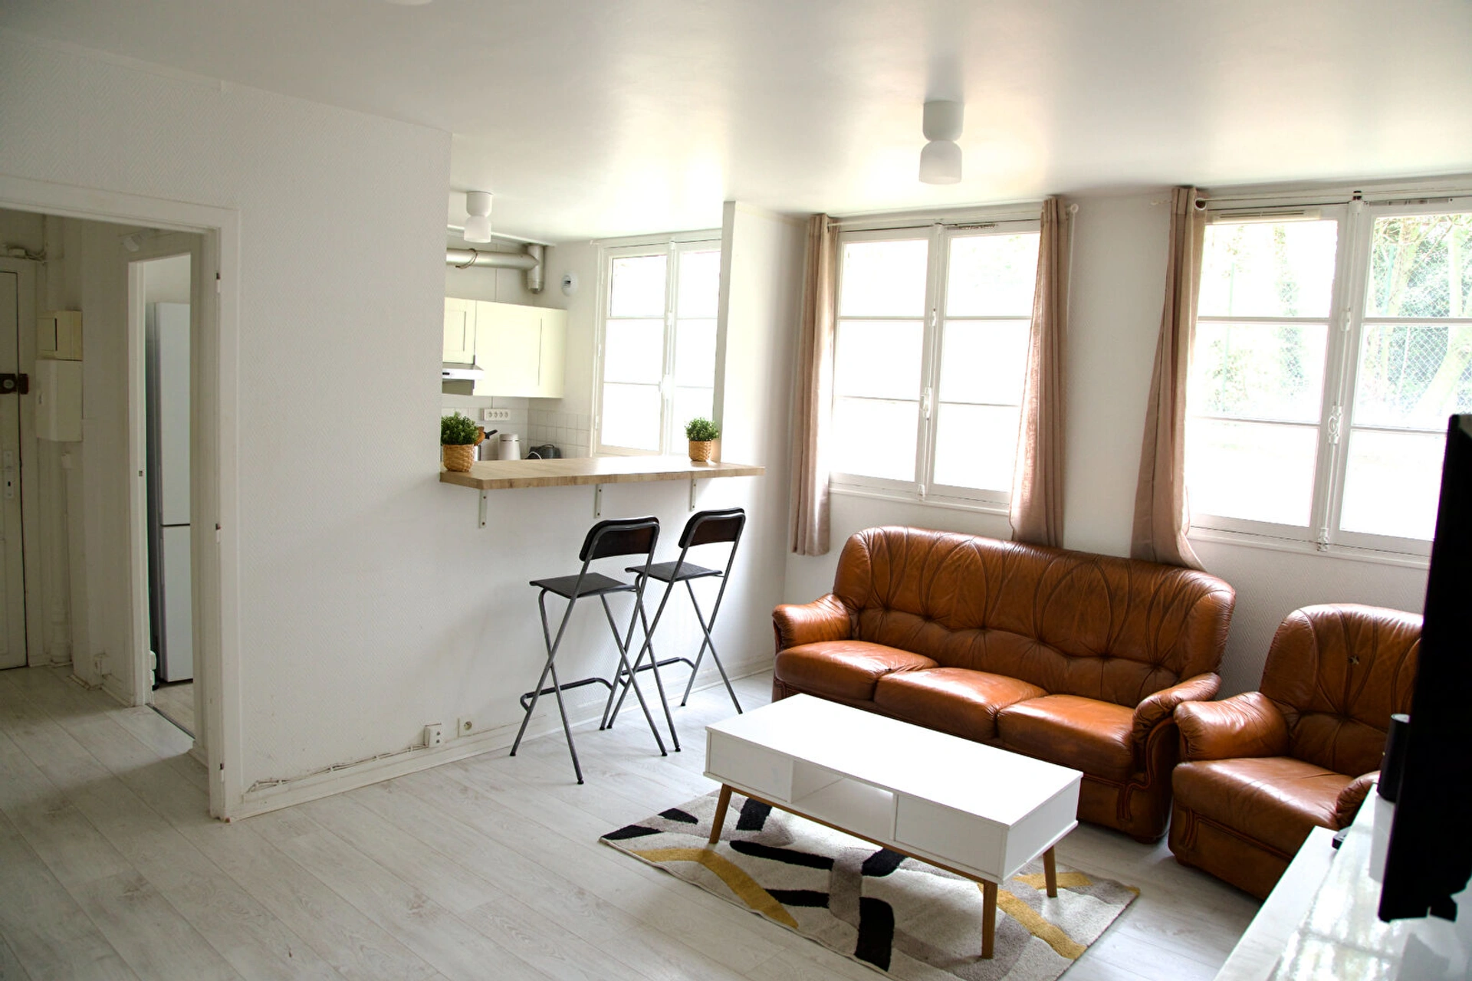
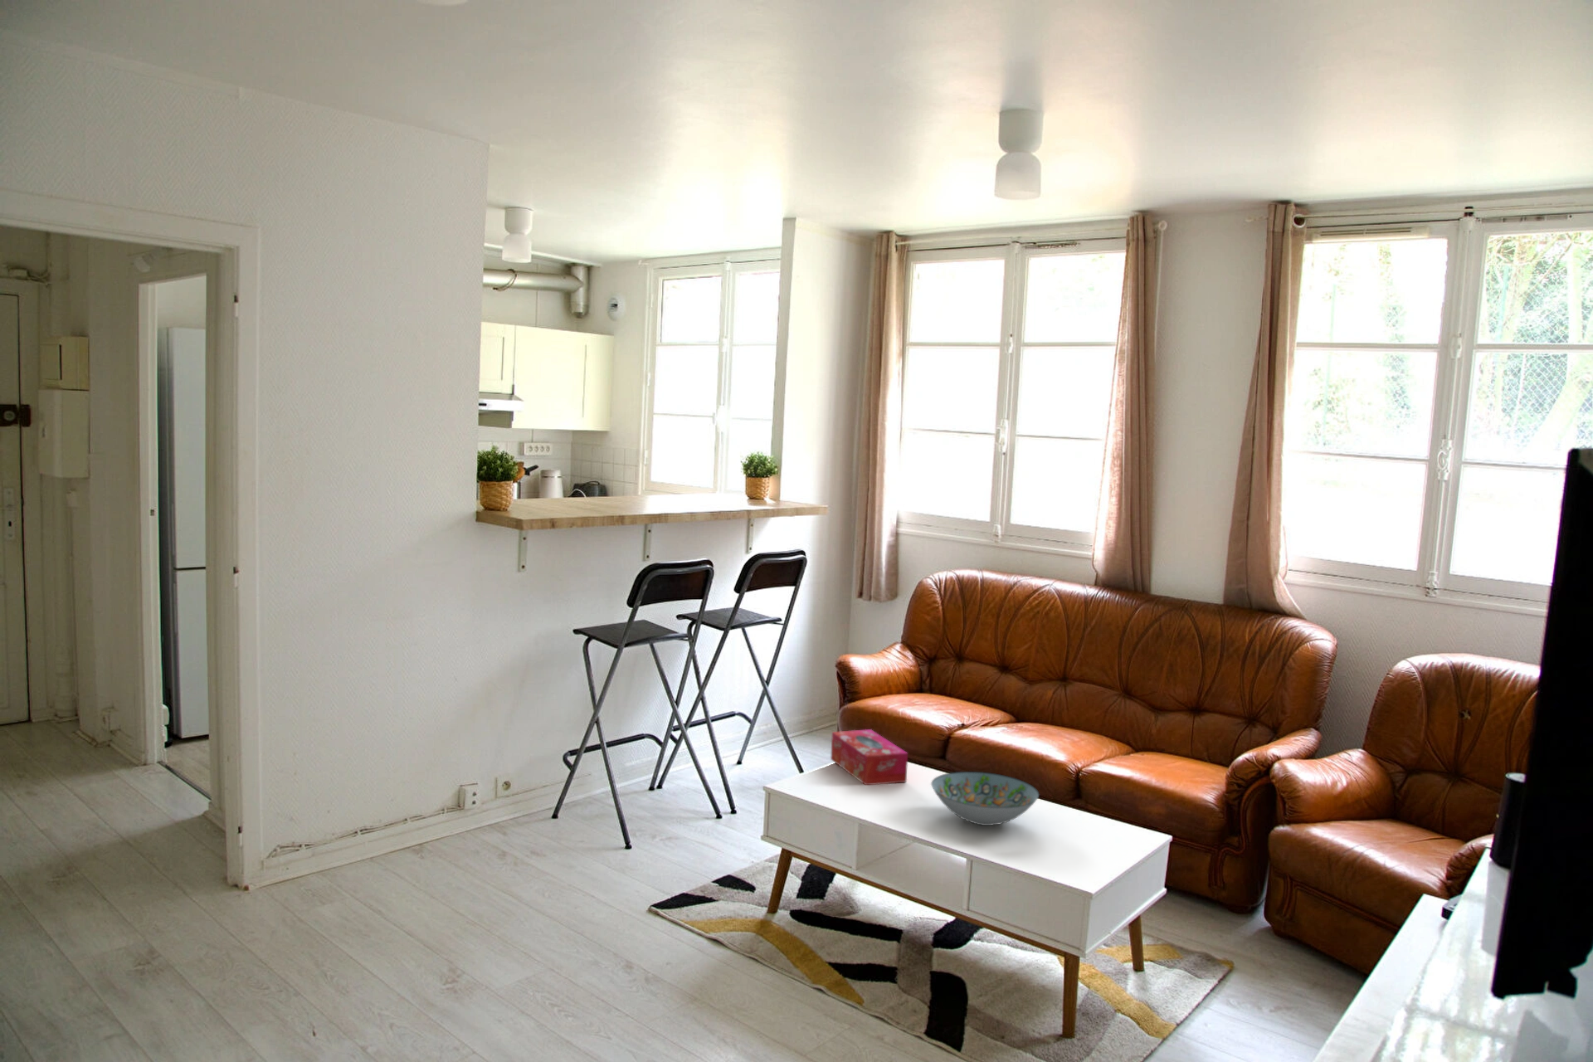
+ tissue box [830,729,908,786]
+ decorative bowl [930,770,1041,826]
